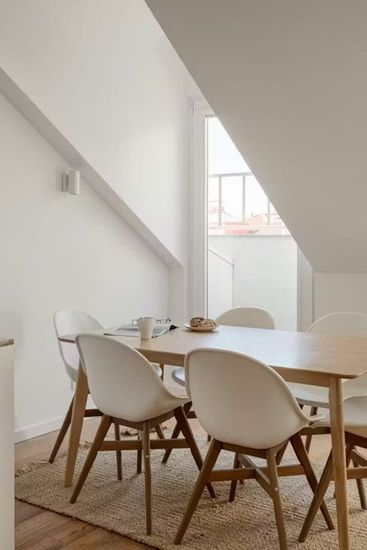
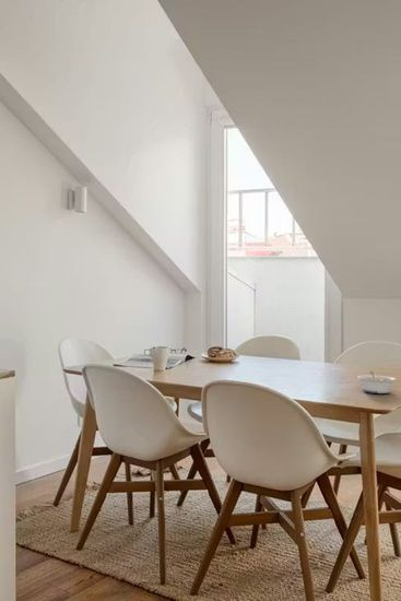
+ legume [356,370,398,394]
